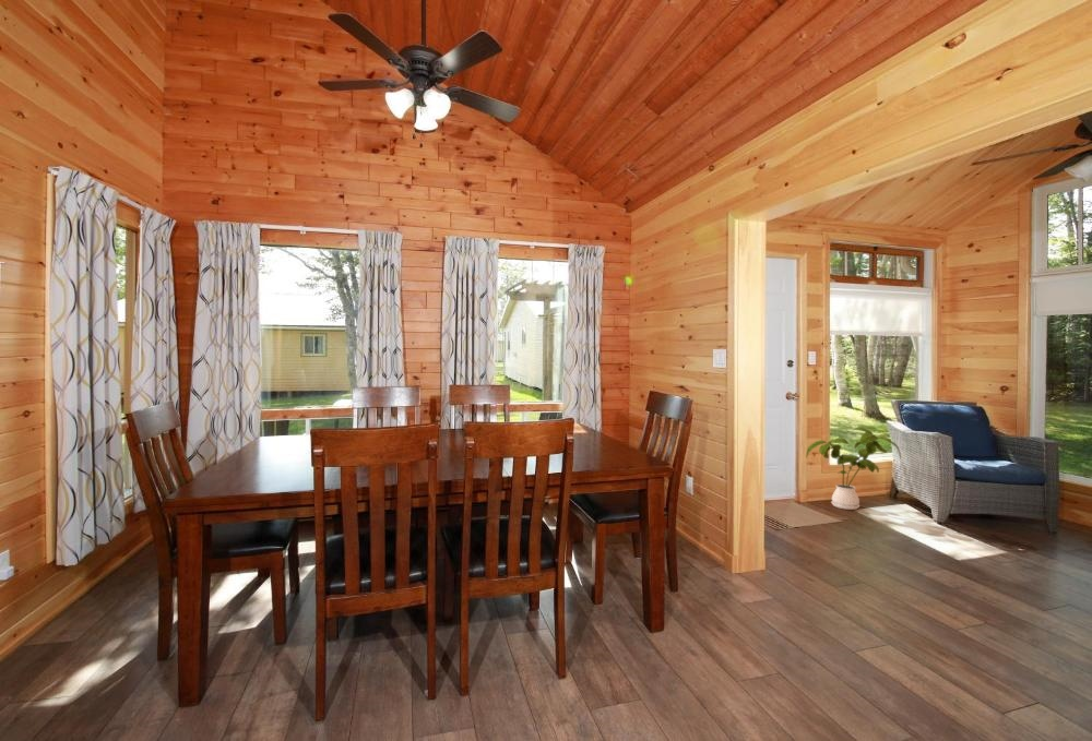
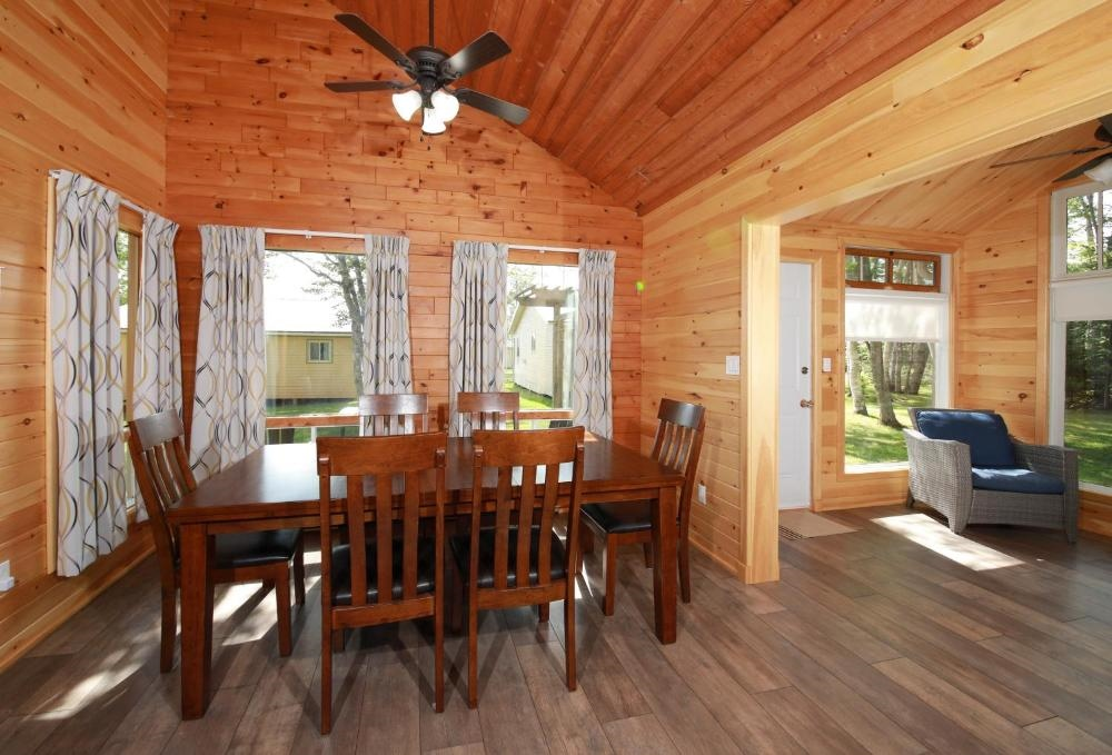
- house plant [805,427,902,511]
